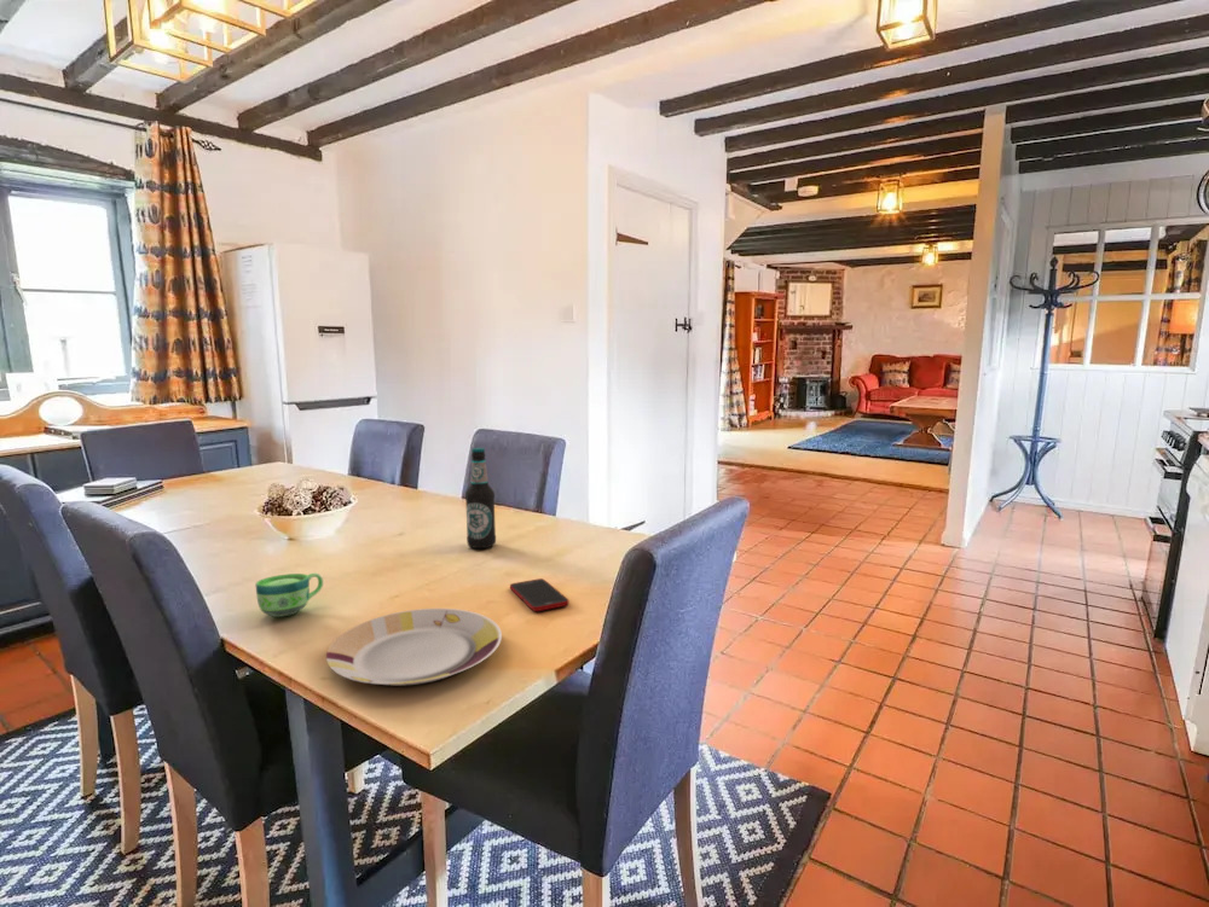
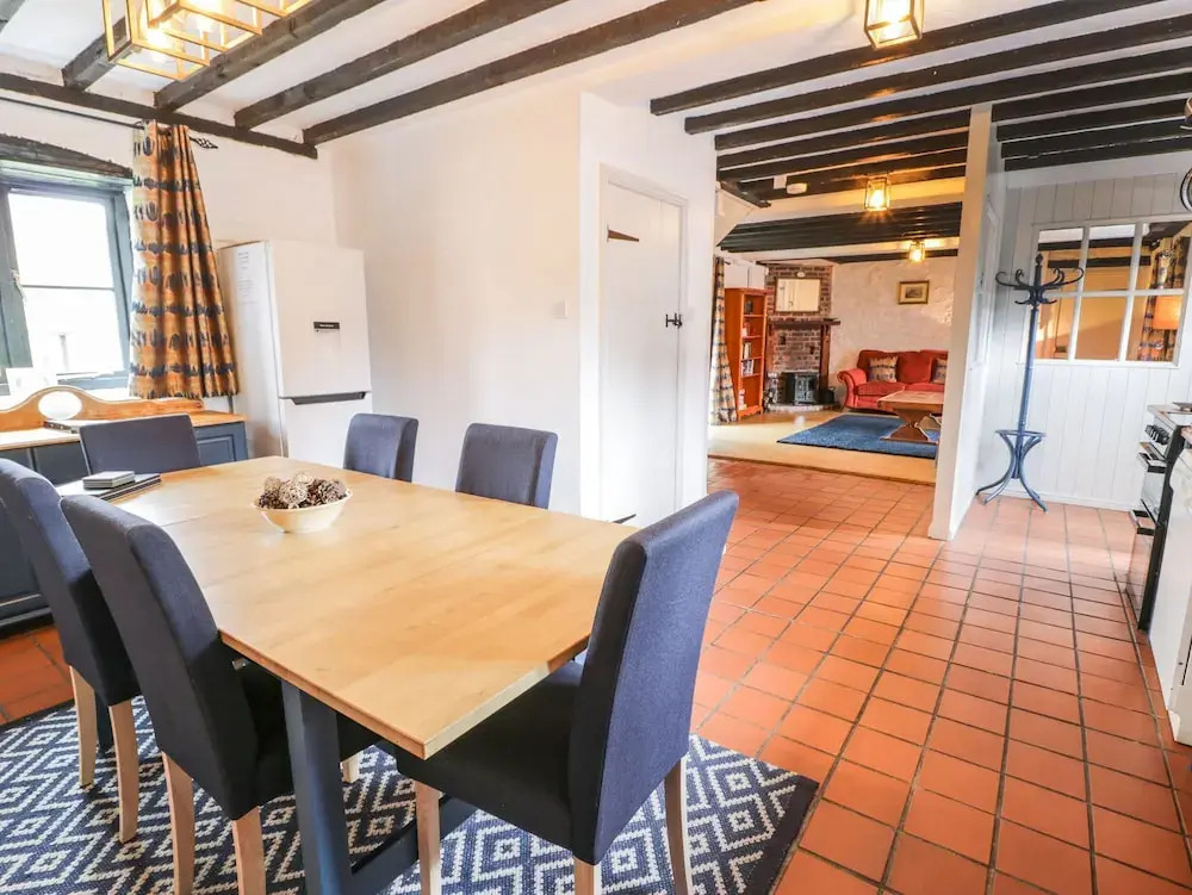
- cup [255,572,324,618]
- cell phone [509,577,571,612]
- bottle [464,447,497,550]
- plate [325,607,503,687]
